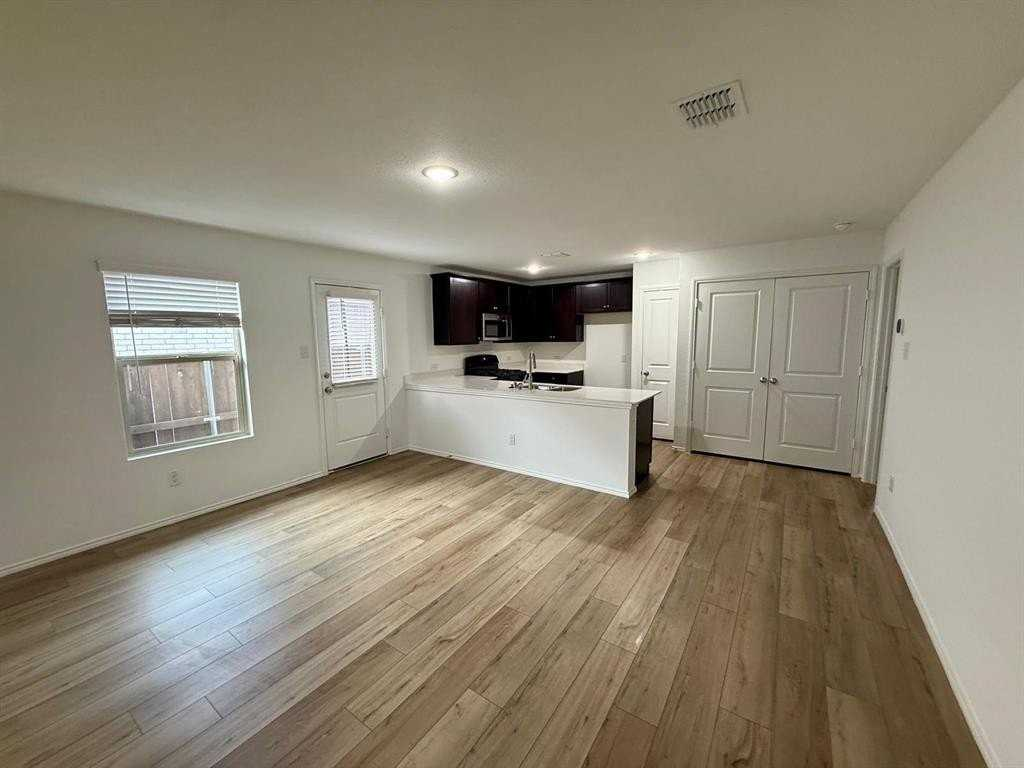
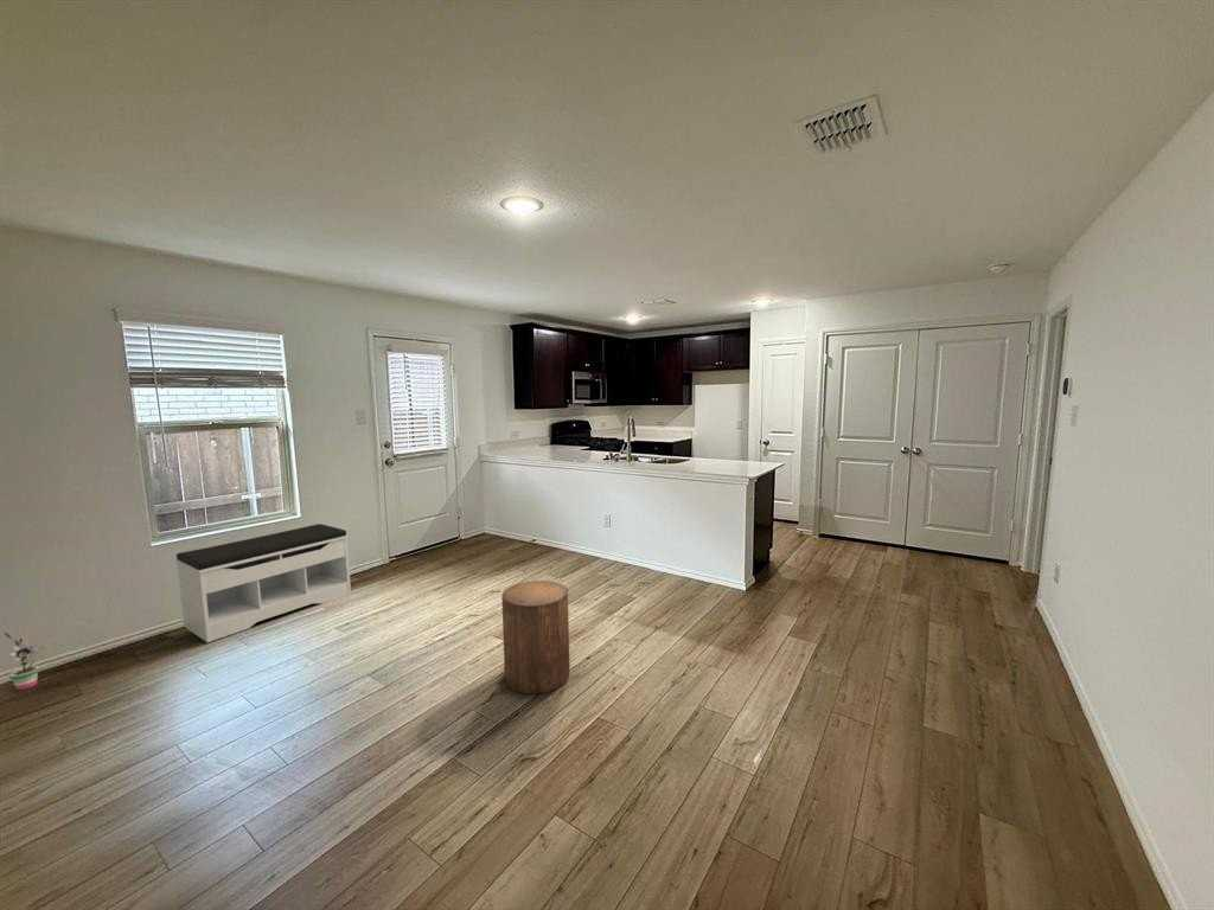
+ bench [175,523,352,643]
+ stool [500,579,570,696]
+ potted plant [4,632,47,691]
